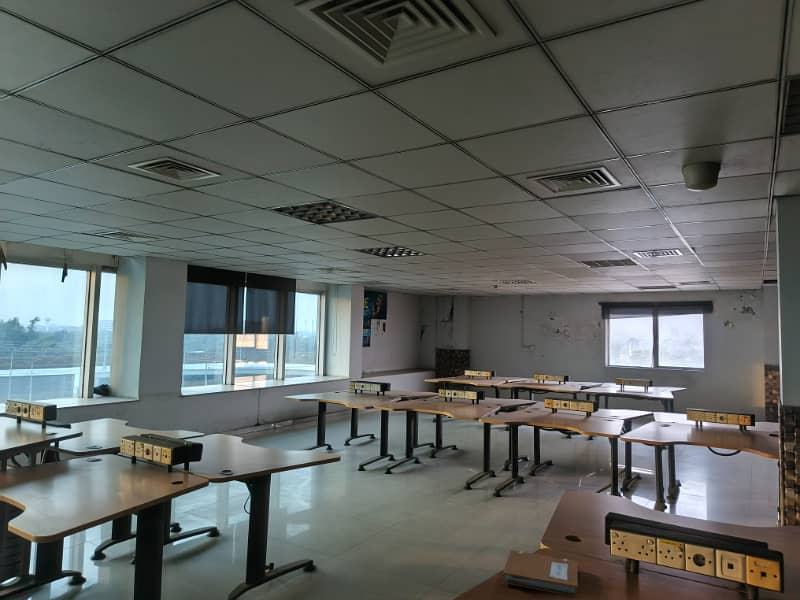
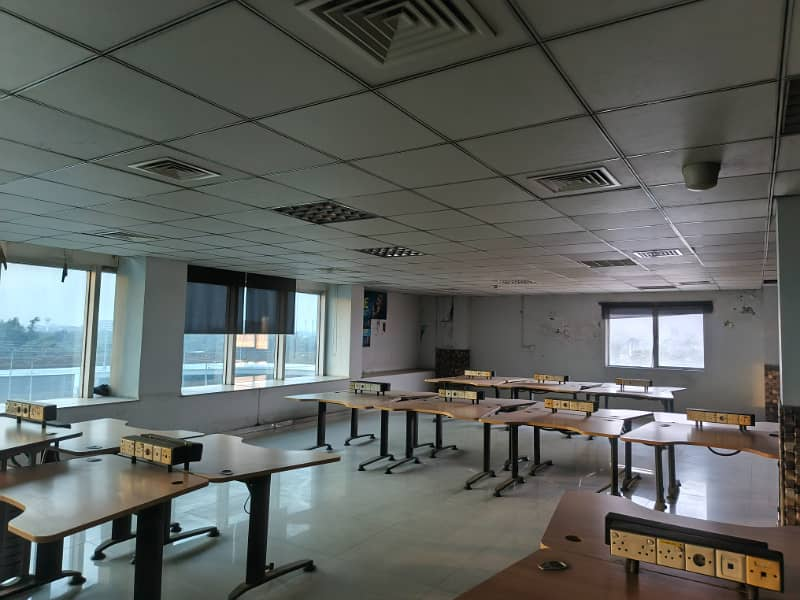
- notebook [502,549,583,598]
